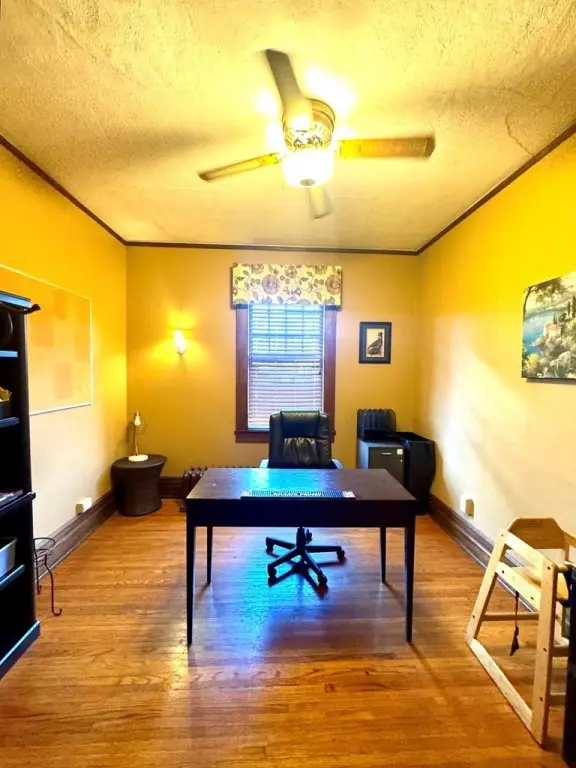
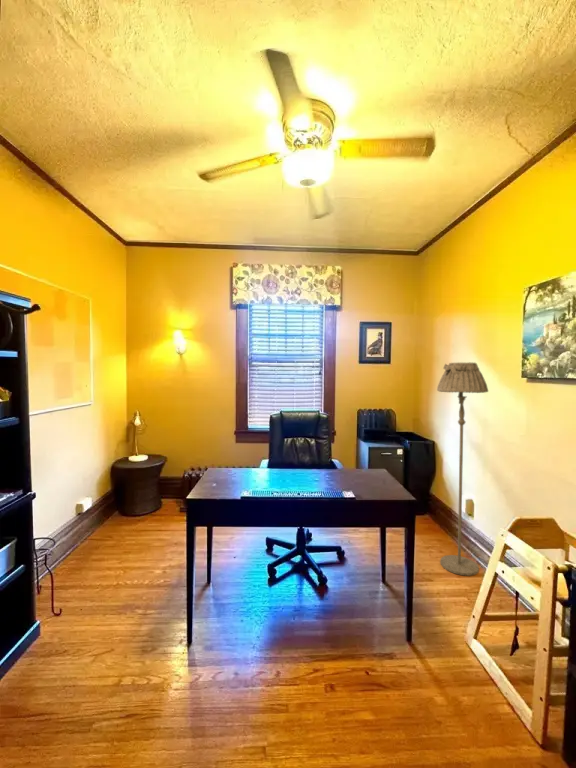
+ floor lamp [436,361,489,577]
